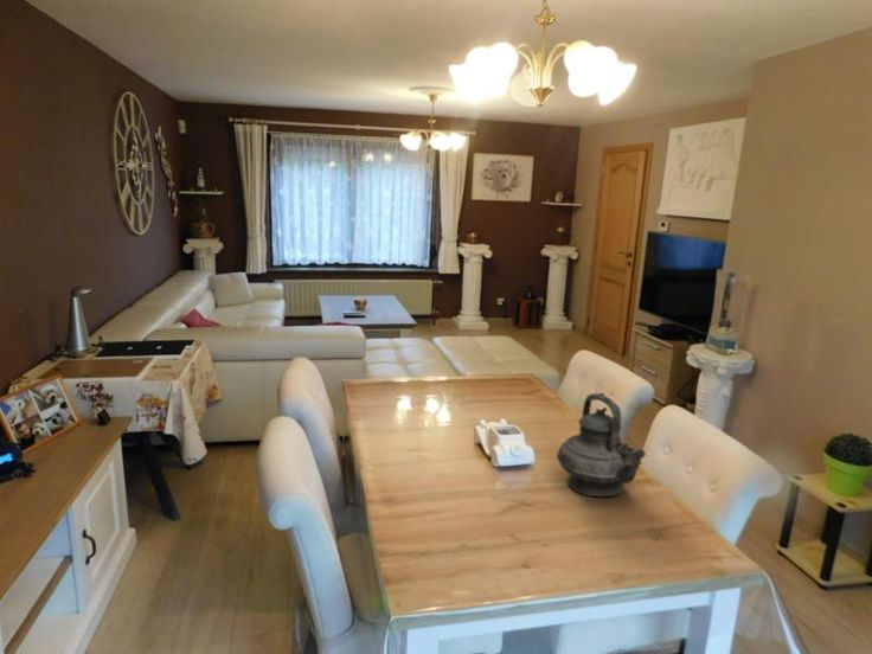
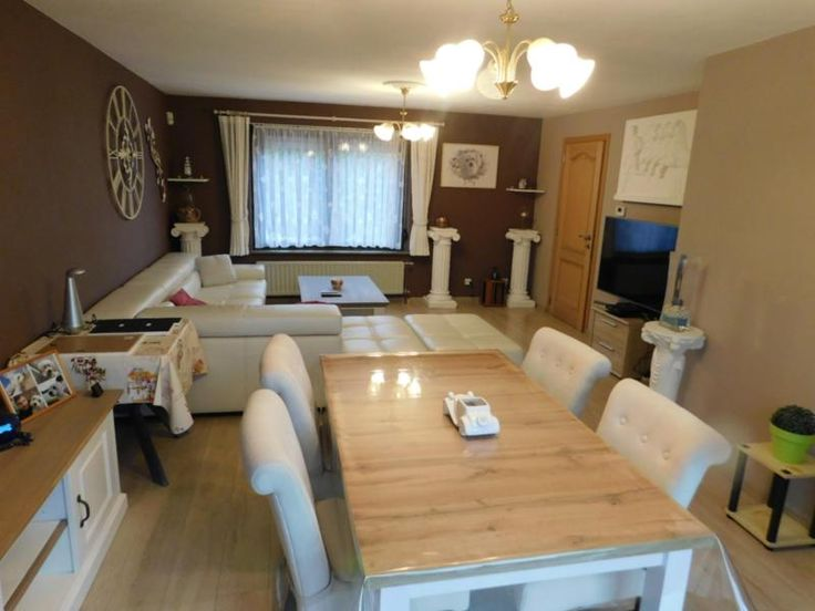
- teapot [556,391,647,498]
